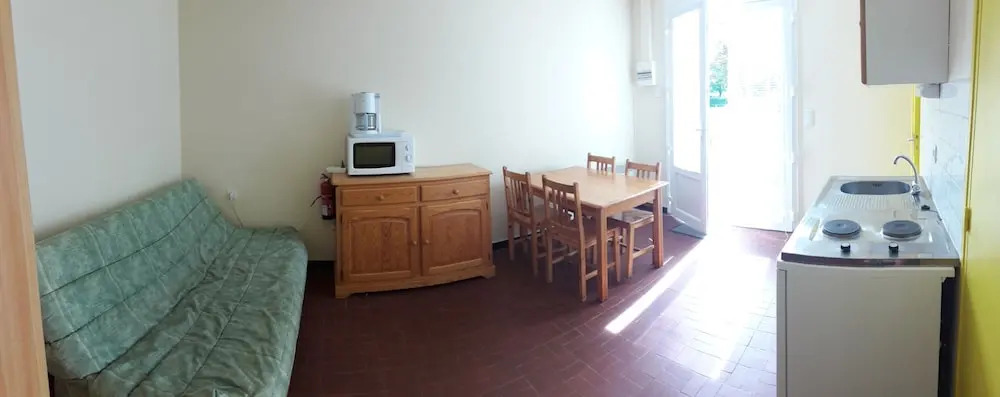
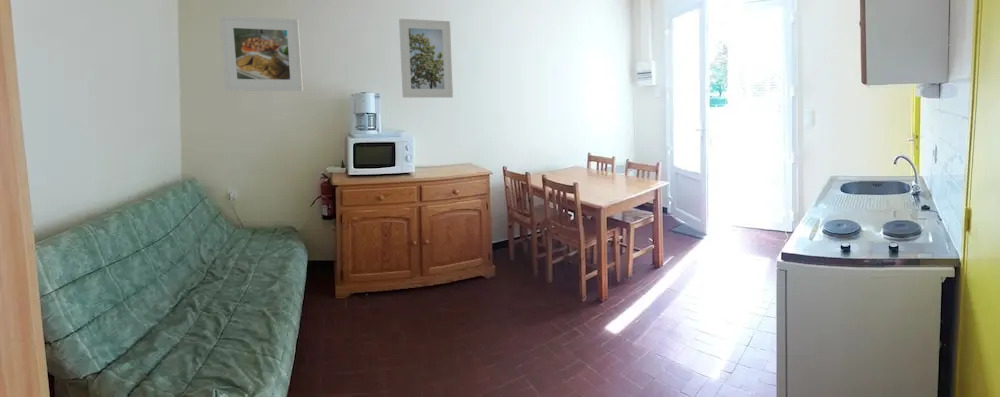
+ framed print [219,15,304,92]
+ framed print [398,18,454,99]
